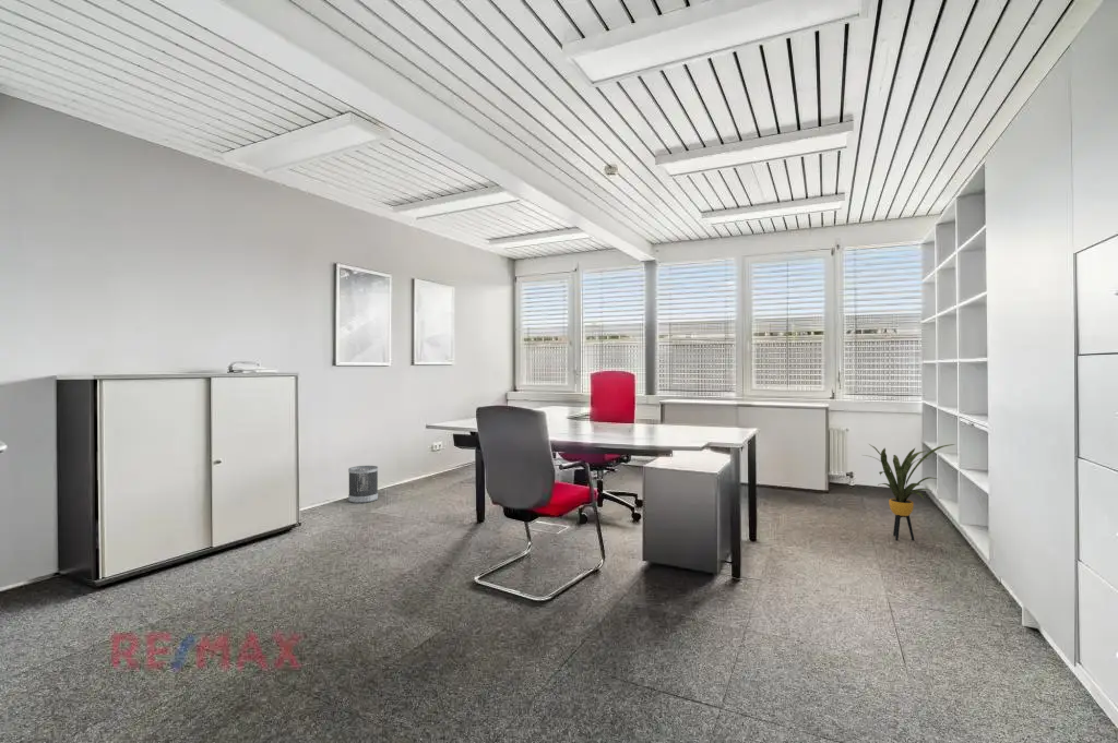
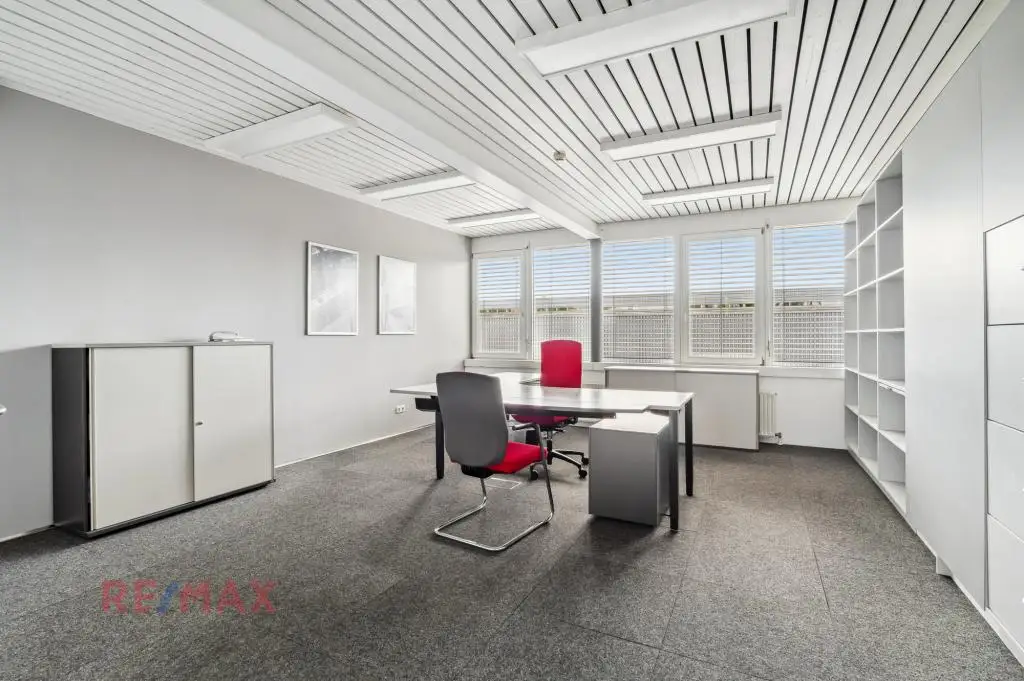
- house plant [863,443,955,541]
- wastebasket [347,465,379,504]
